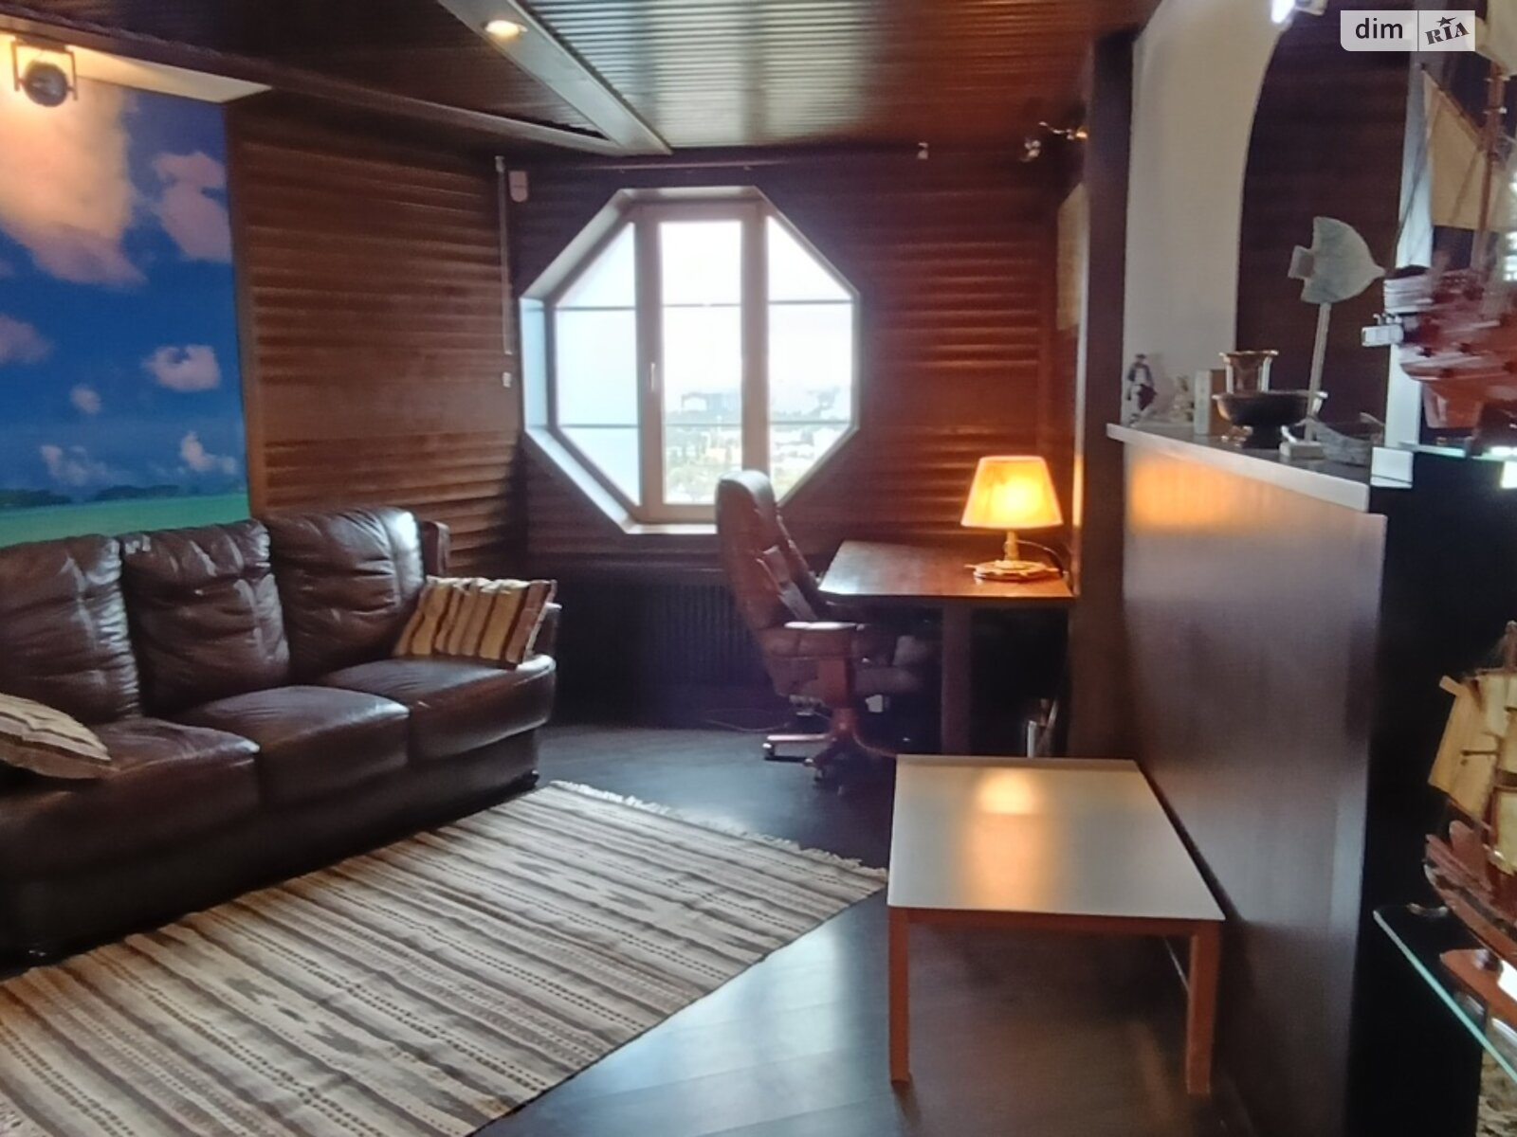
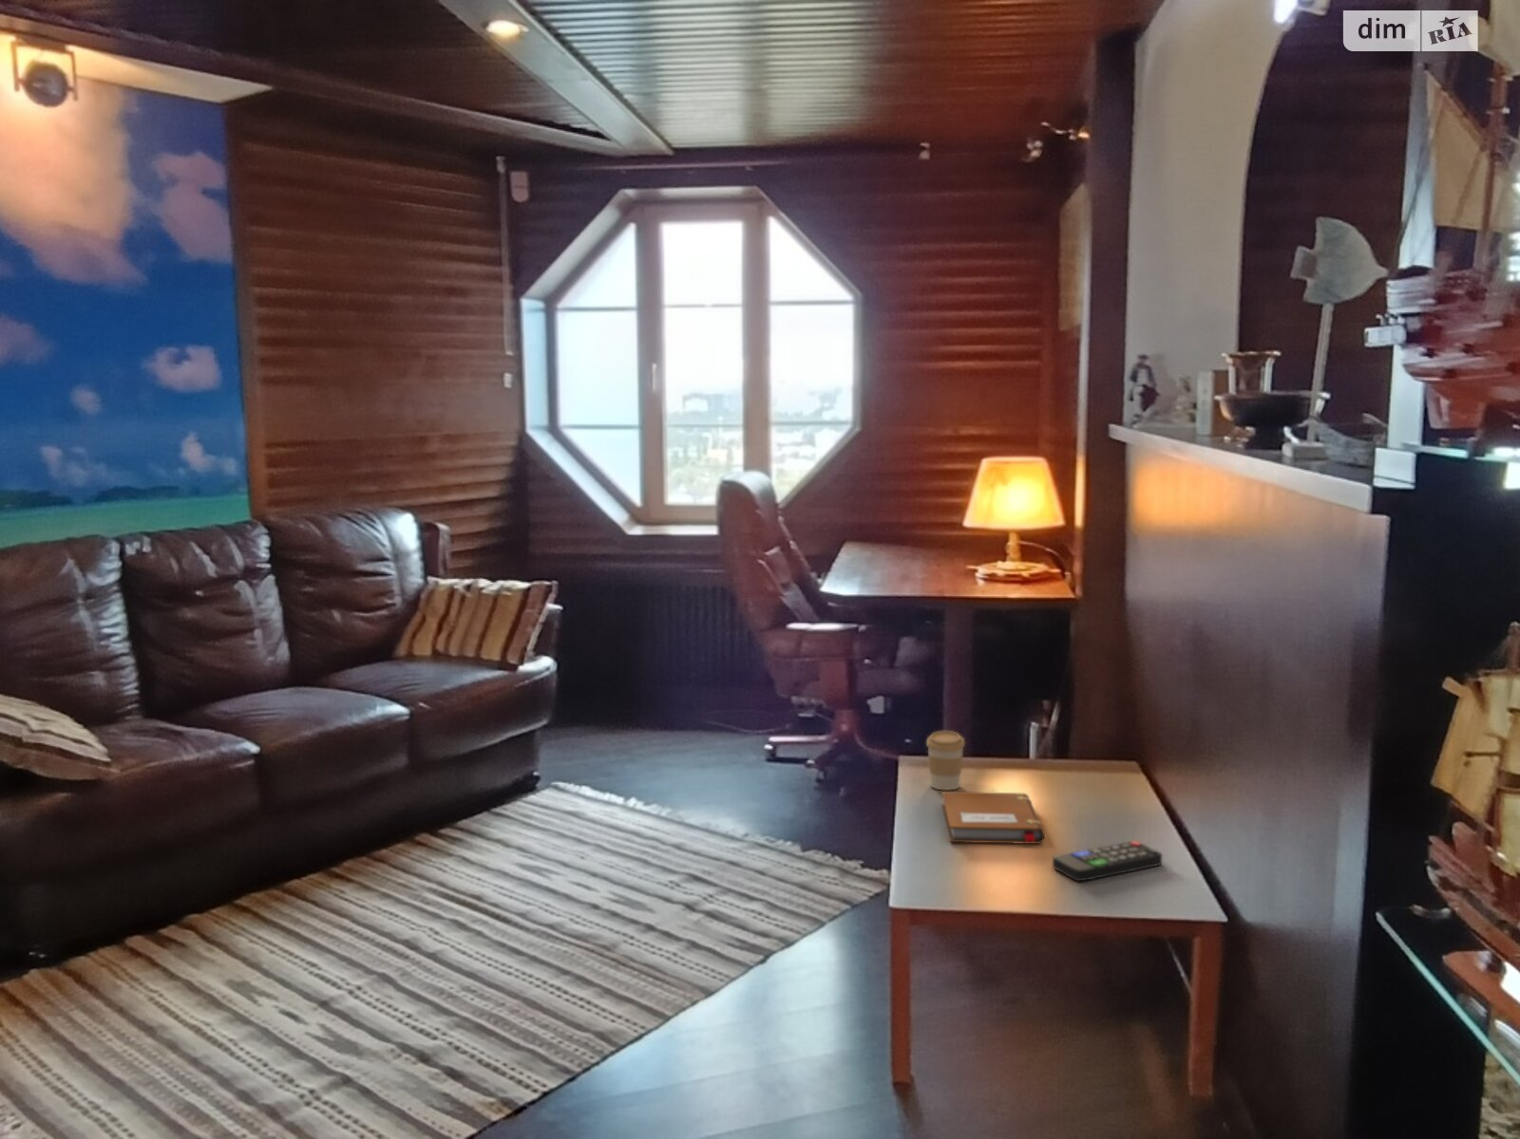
+ remote control [1052,840,1163,882]
+ notebook [941,791,1046,845]
+ coffee cup [925,730,966,791]
